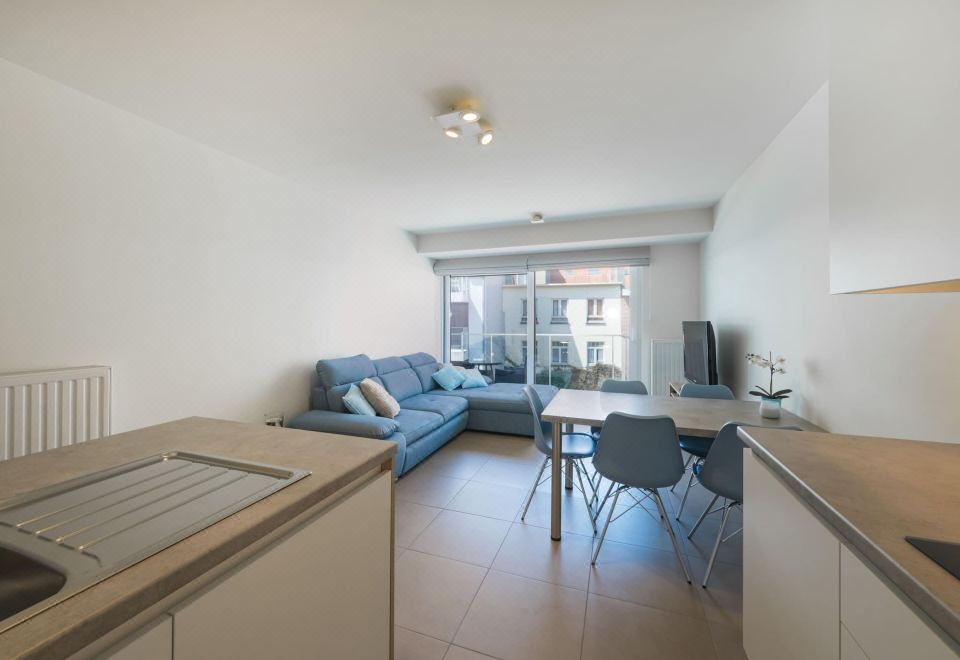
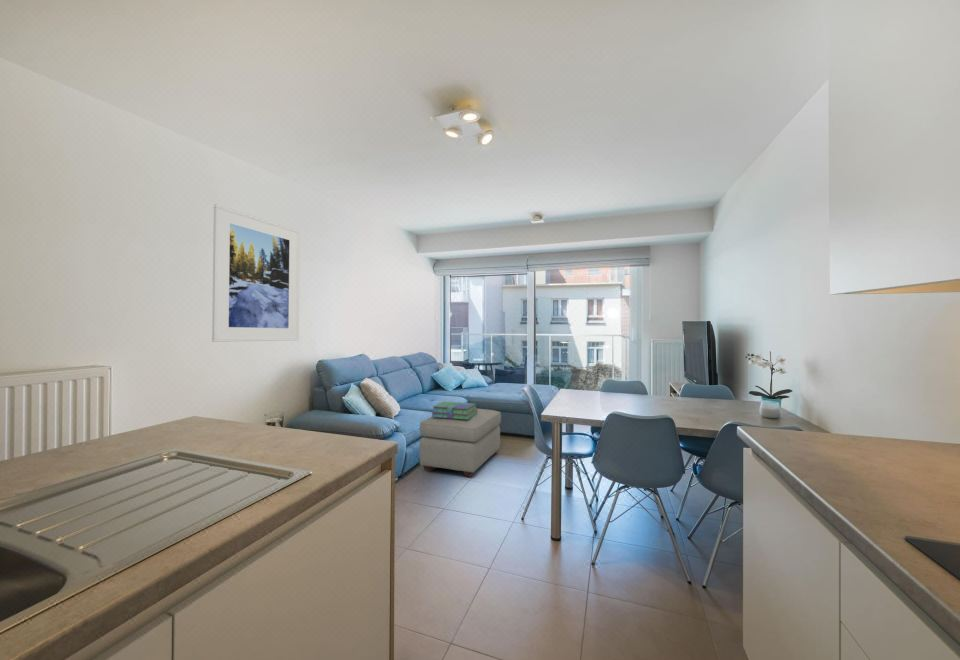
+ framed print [211,203,301,343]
+ ottoman [418,407,502,478]
+ stack of books [430,401,478,420]
